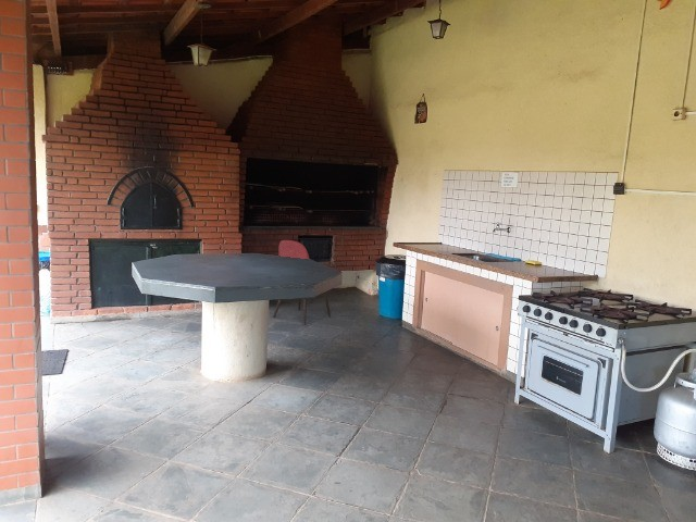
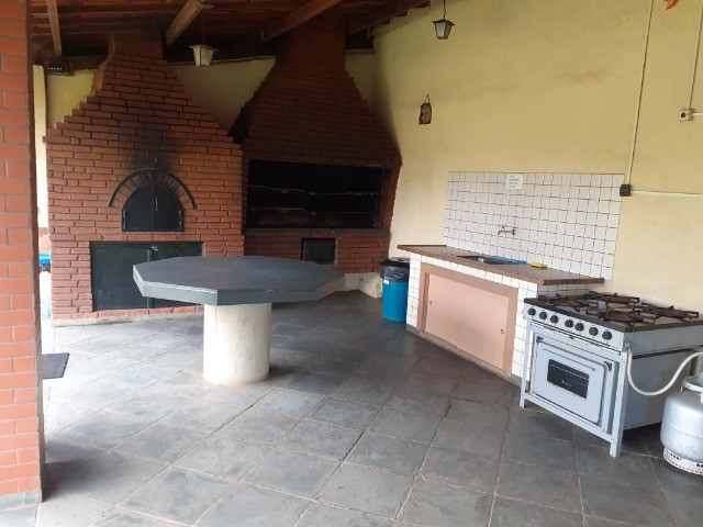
- dining chair [272,239,332,325]
